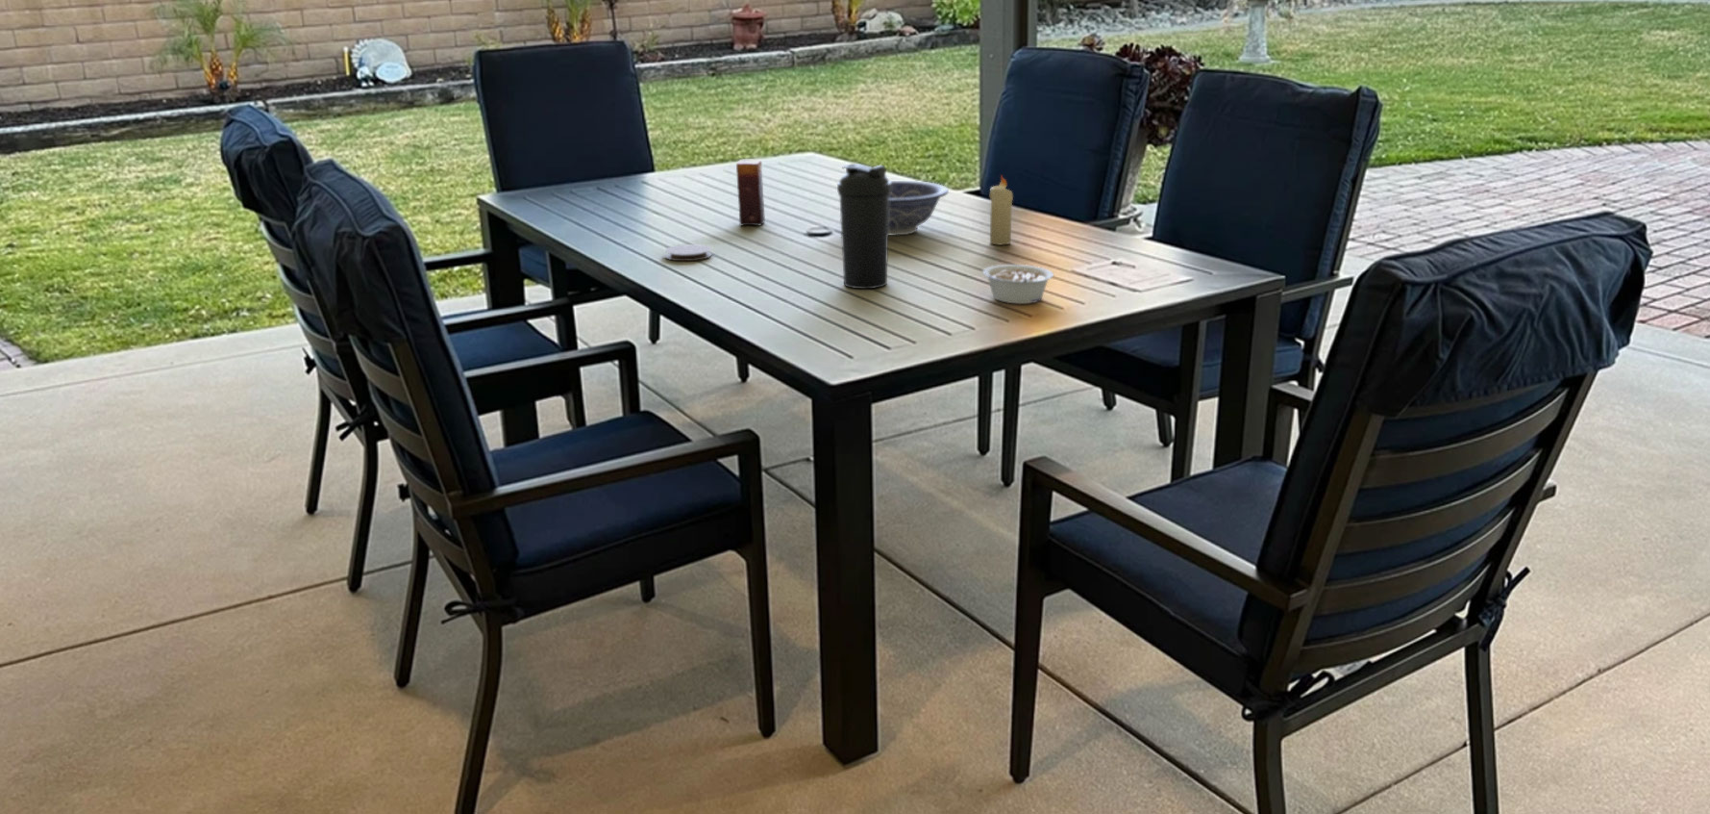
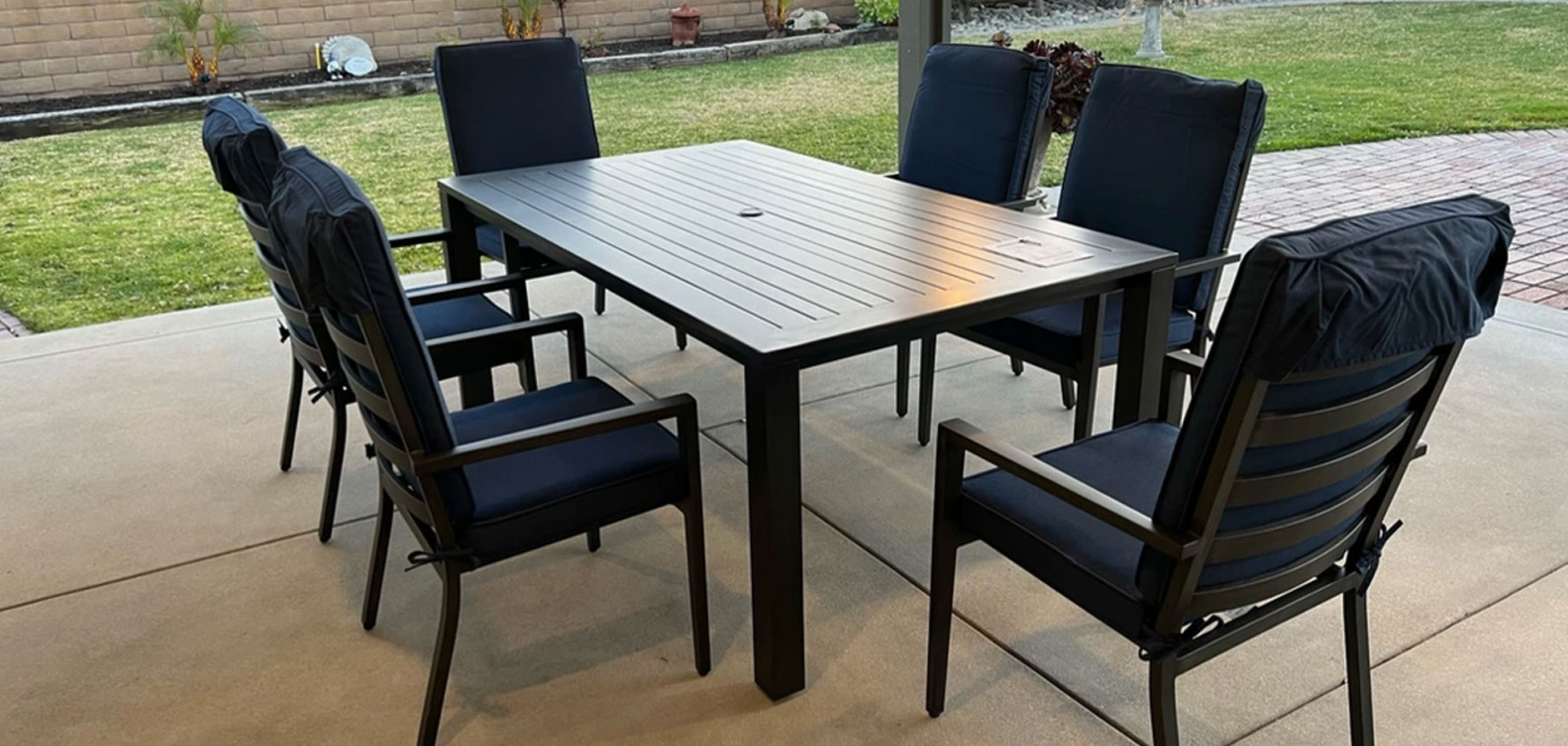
- coaster [664,243,713,262]
- legume [982,264,1055,306]
- candle [989,175,1014,247]
- candle [735,158,766,226]
- decorative bowl [888,180,950,237]
- water bottle [836,163,891,289]
